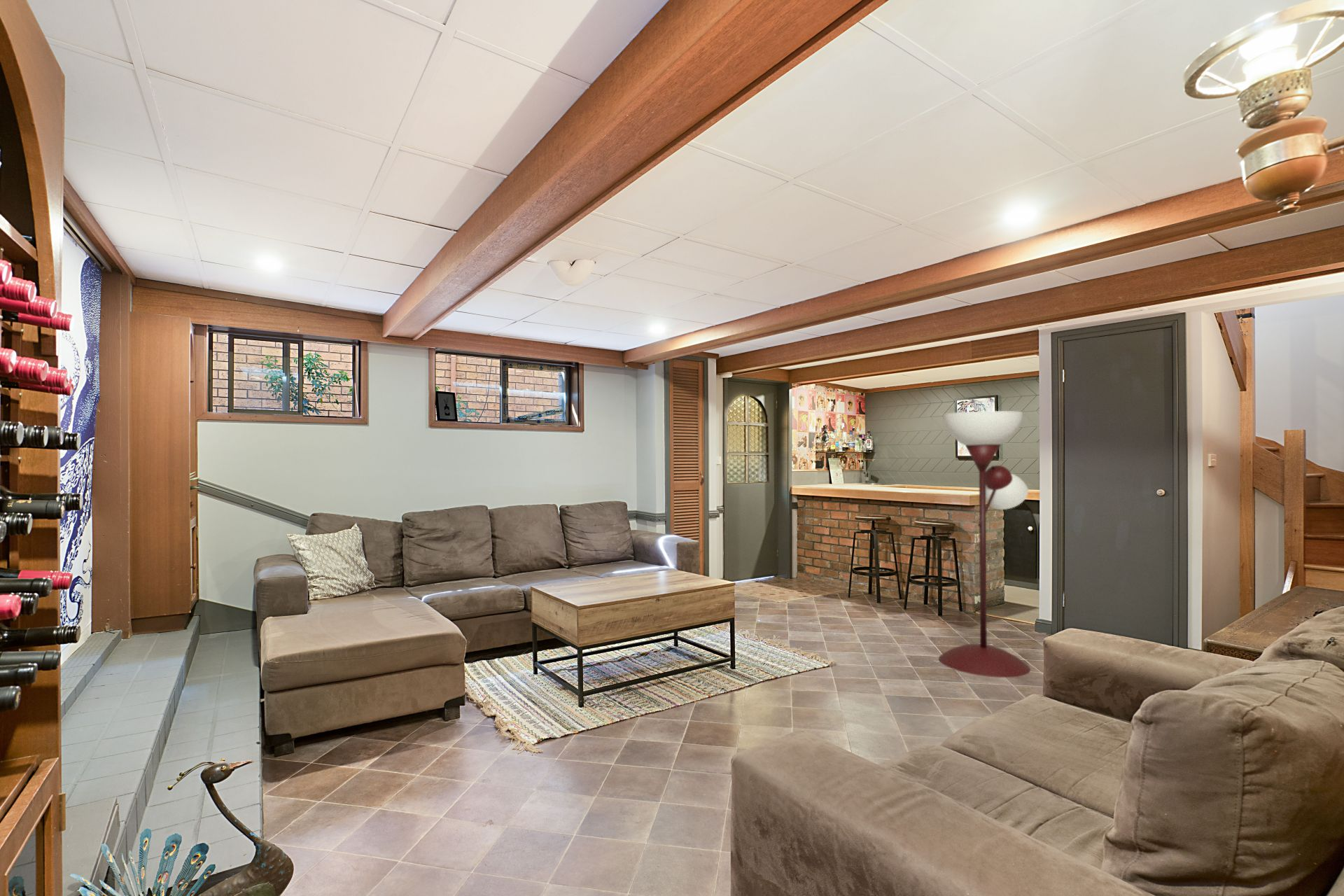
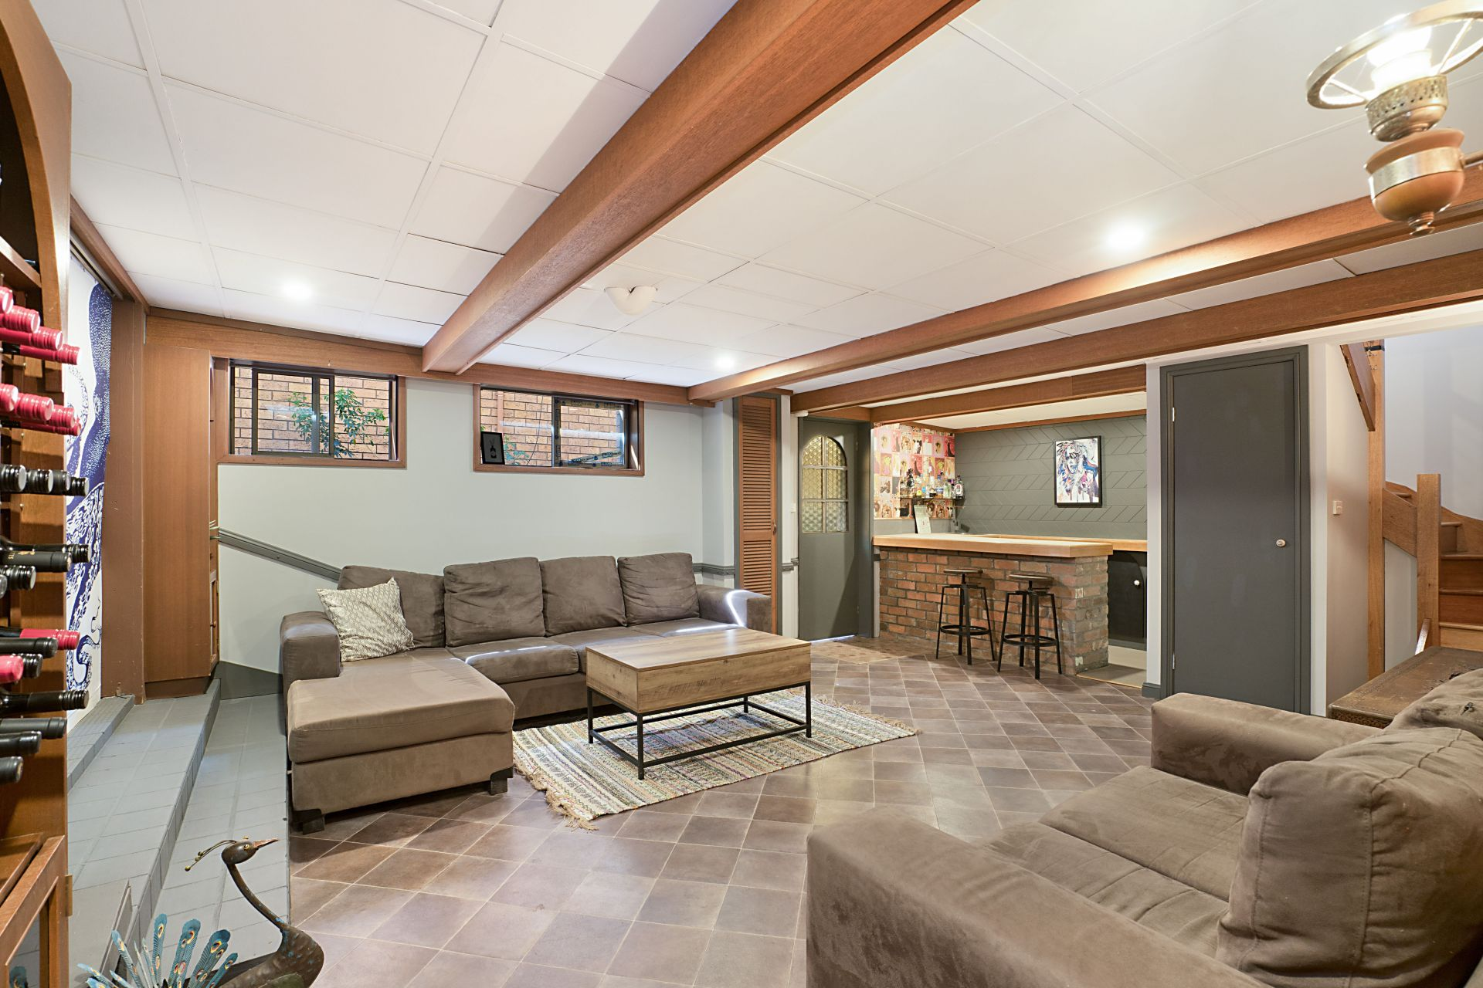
- floor lamp [938,410,1031,678]
